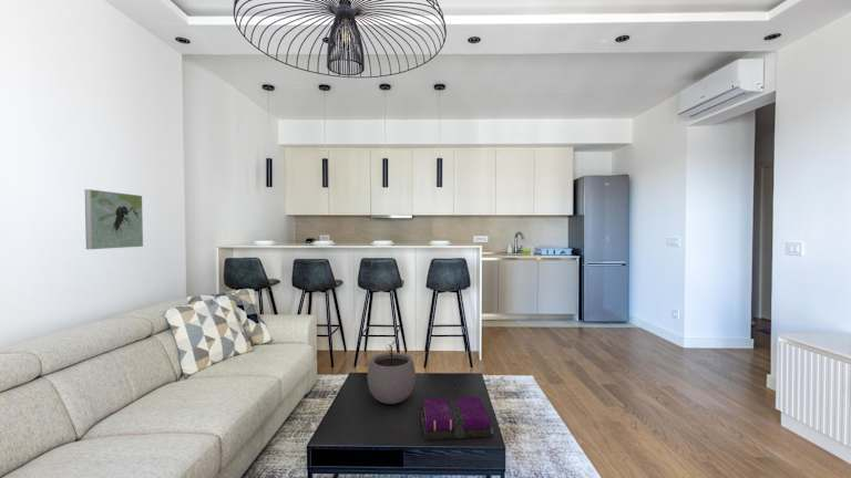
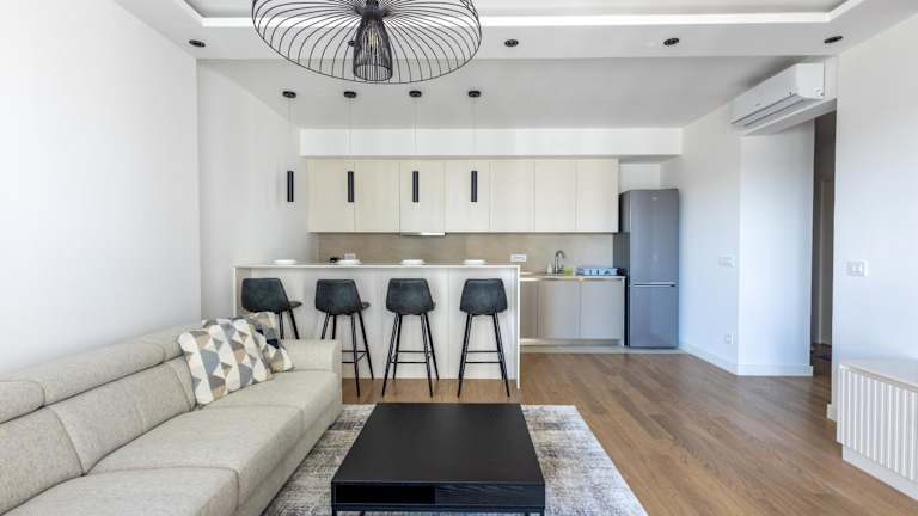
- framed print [84,188,144,250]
- plant pot [367,341,417,405]
- hardback book [420,396,494,441]
